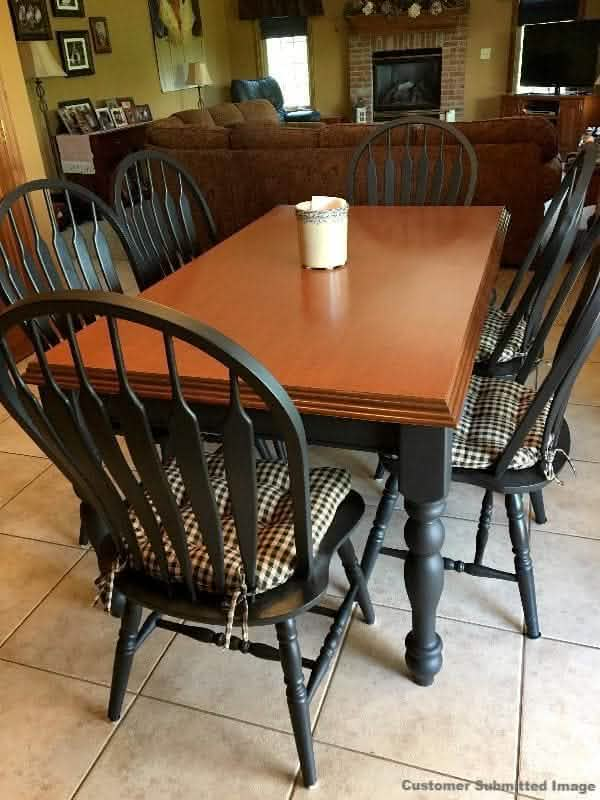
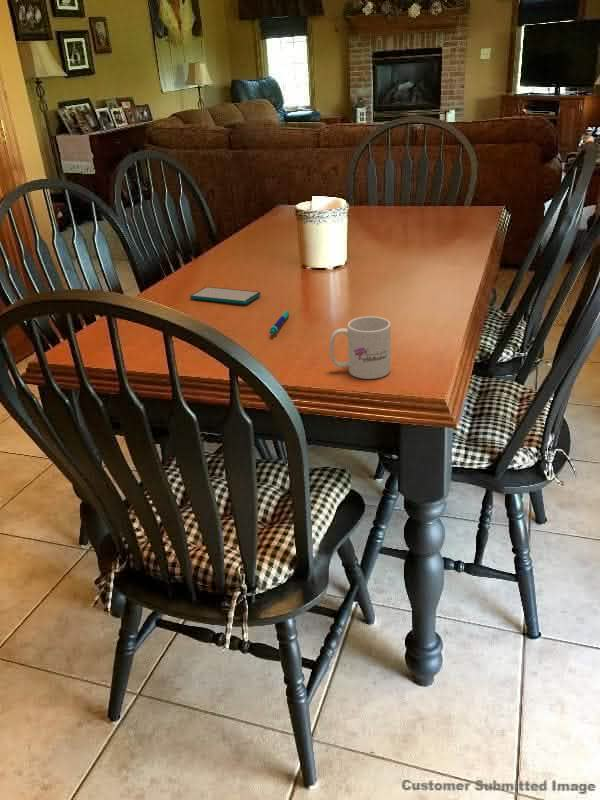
+ pen [269,310,290,336]
+ smartphone [189,286,262,305]
+ mug [329,315,392,380]
